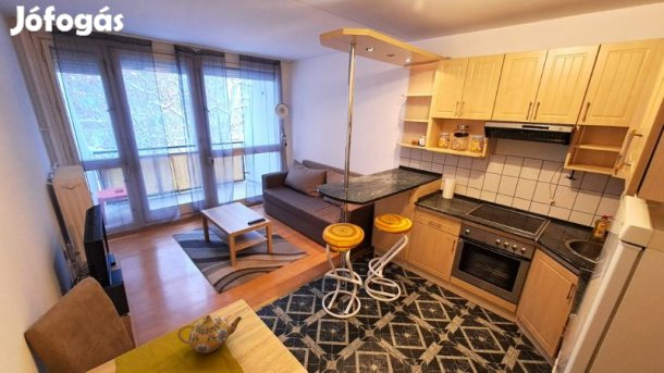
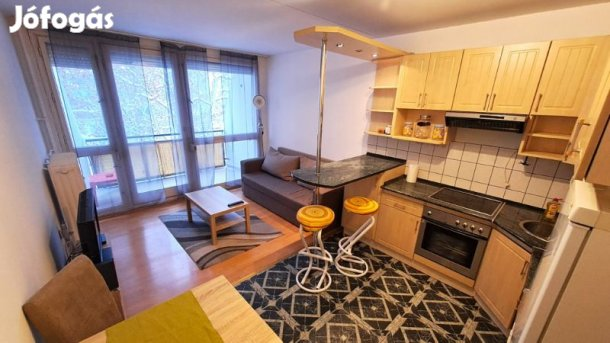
- teapot [176,314,243,355]
